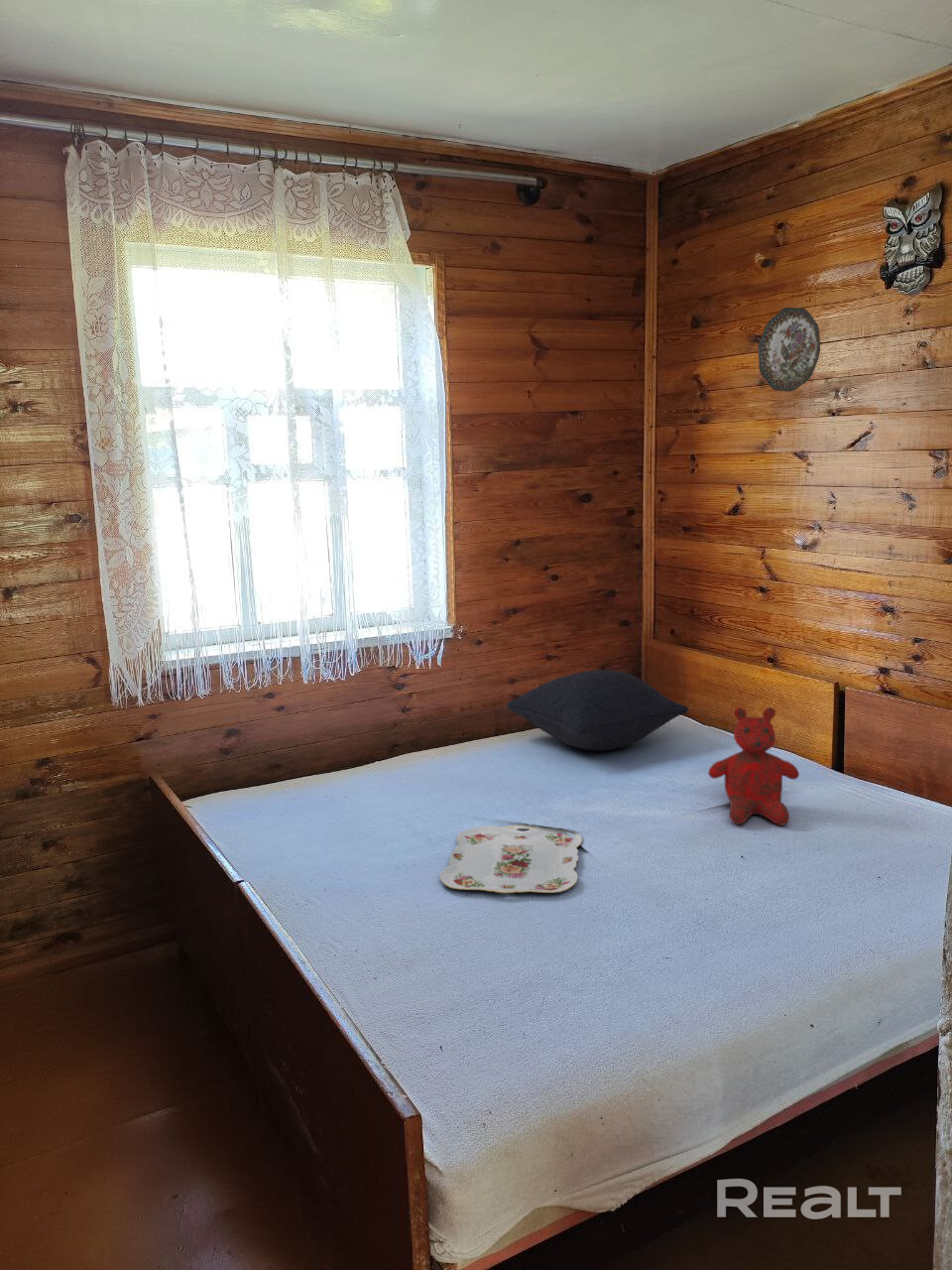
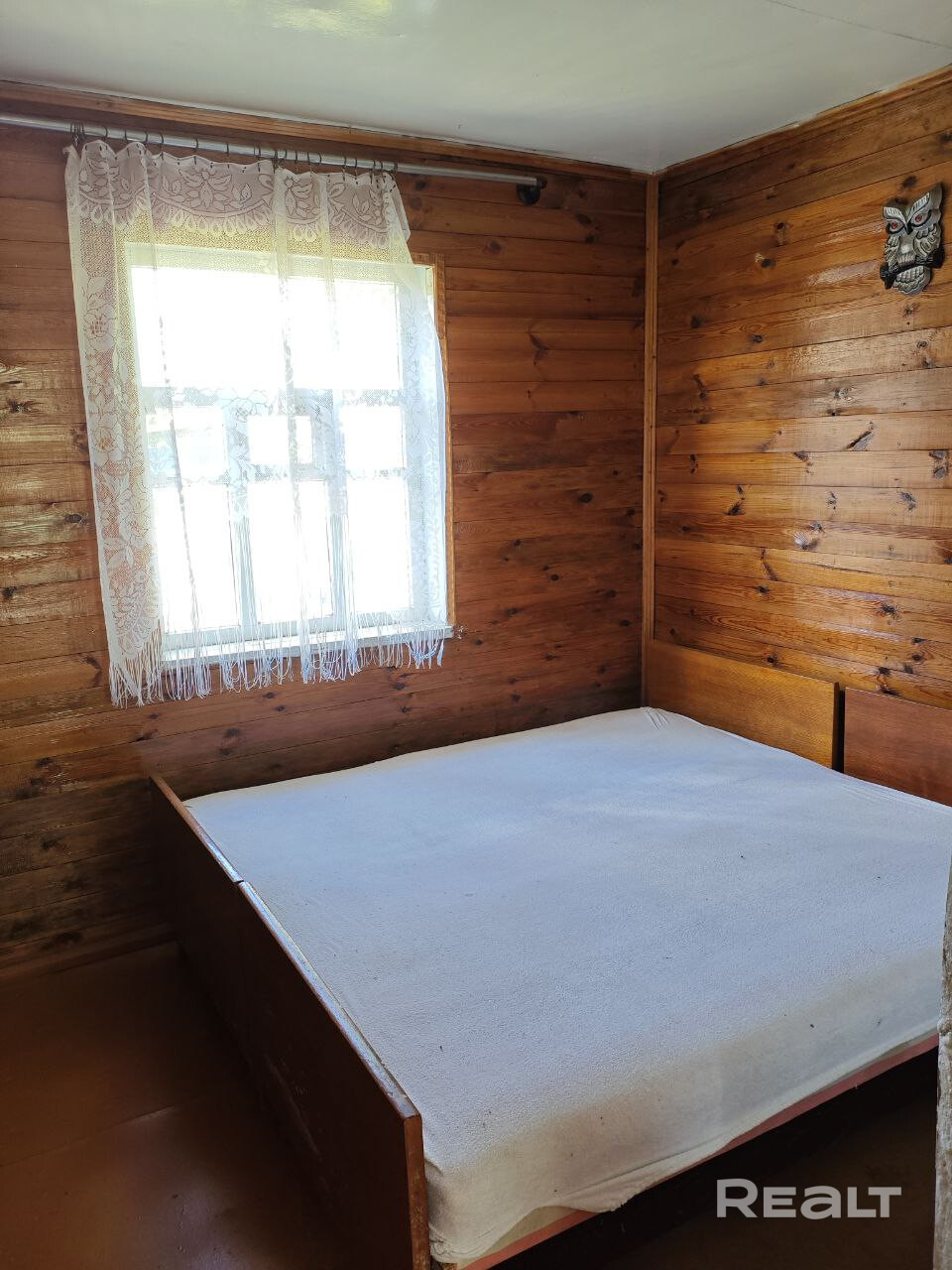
- teddy bear [707,706,800,826]
- pillow [506,669,689,752]
- serving tray [439,824,583,894]
- decorative plate [757,307,821,393]
